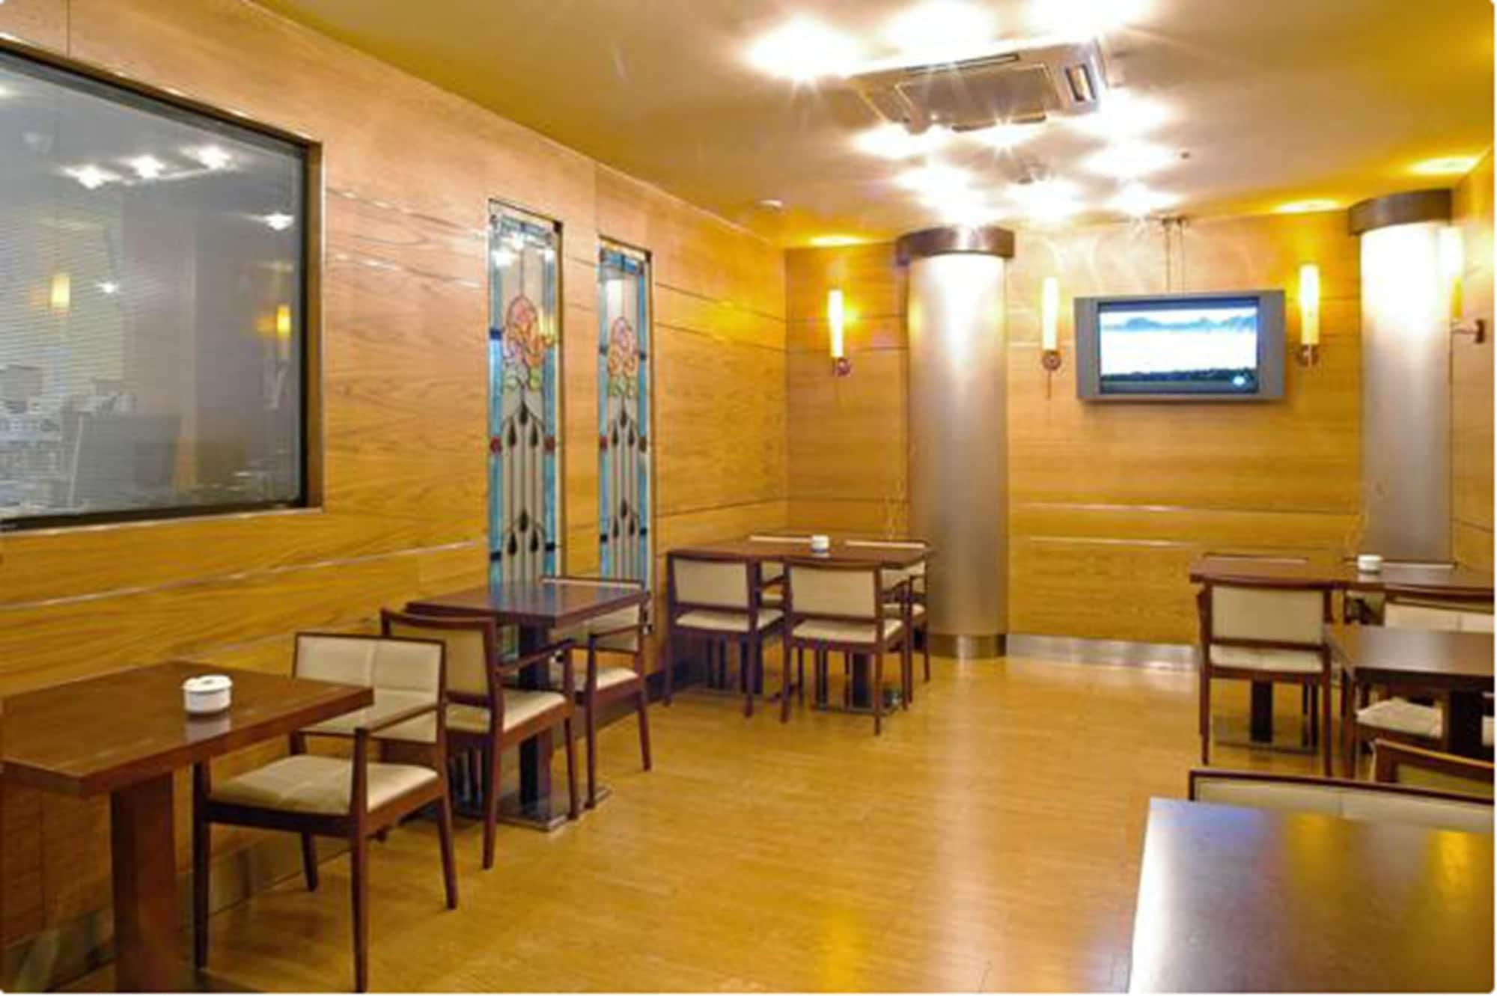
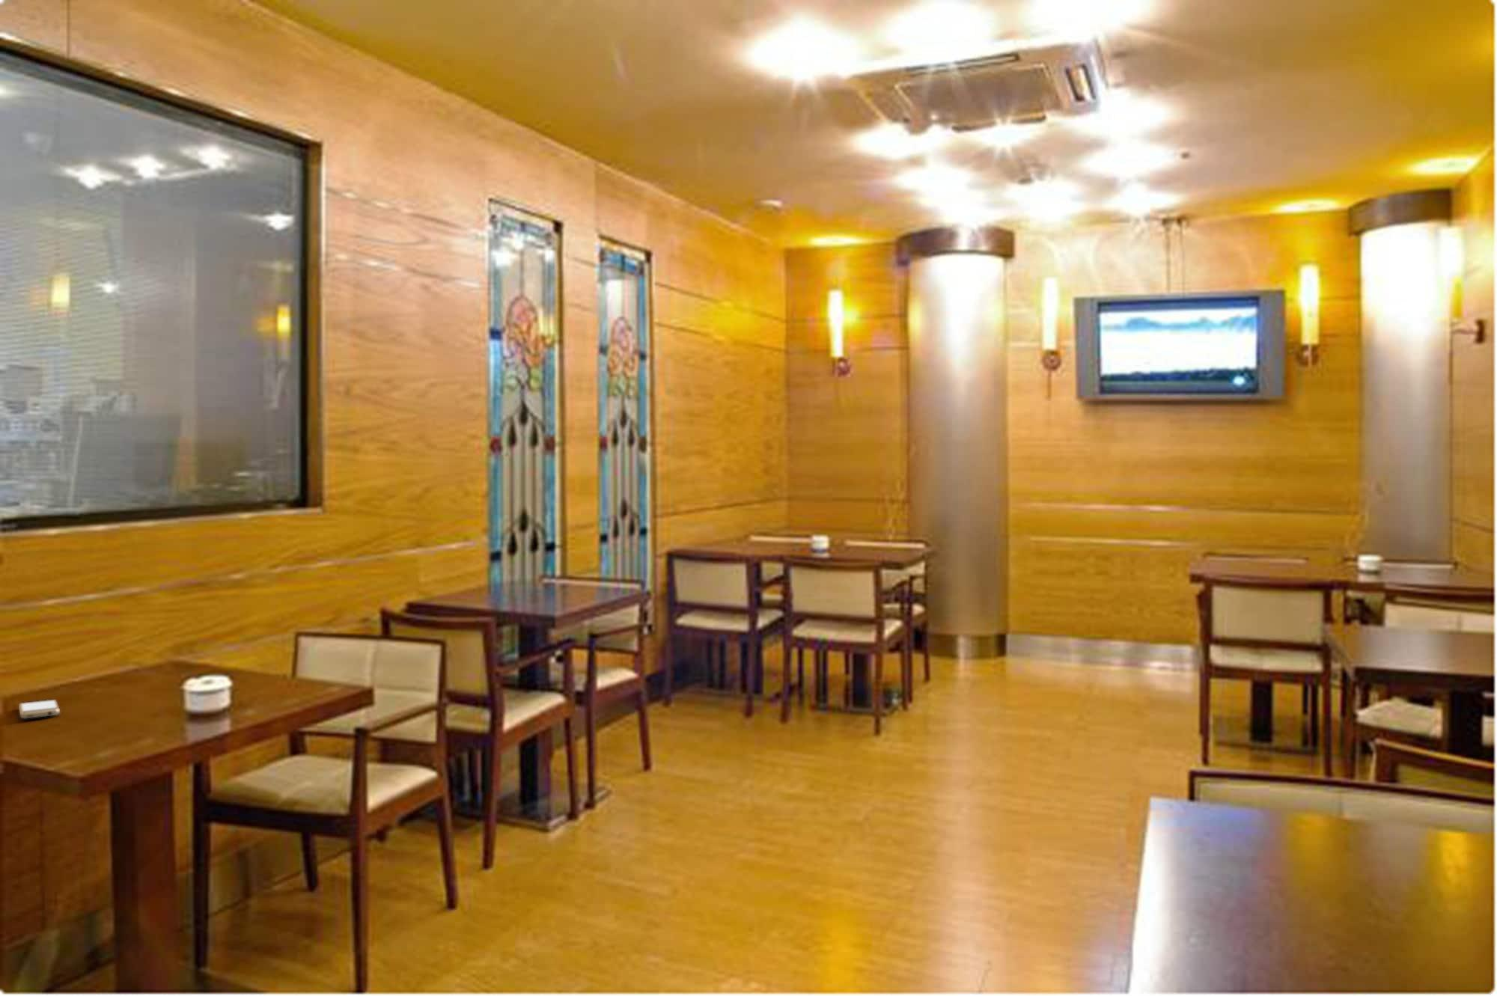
+ smartphone [18,699,61,719]
